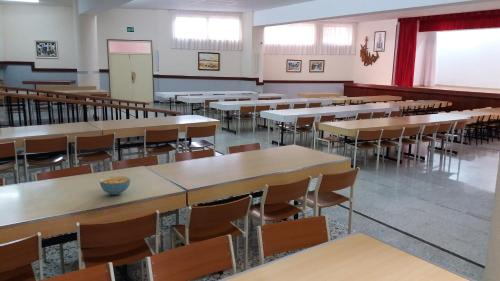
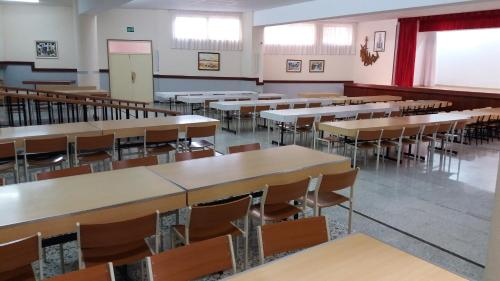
- cereal bowl [99,175,131,196]
